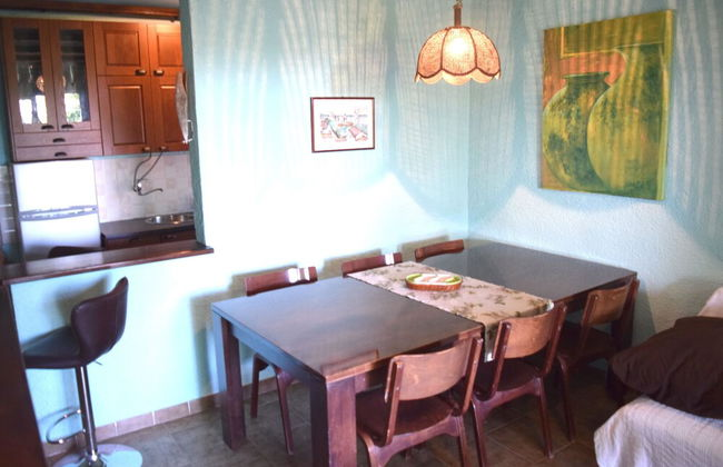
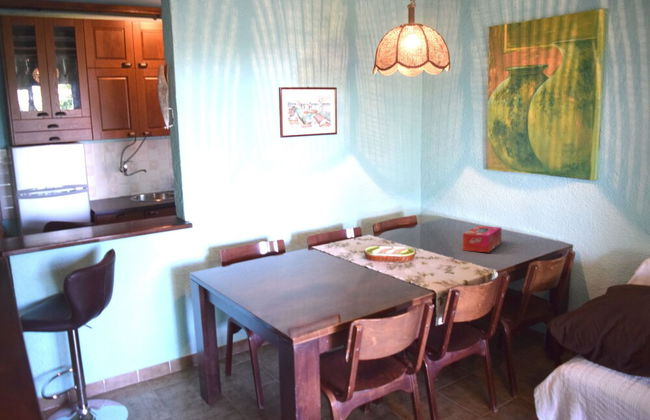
+ tissue box [462,225,502,253]
